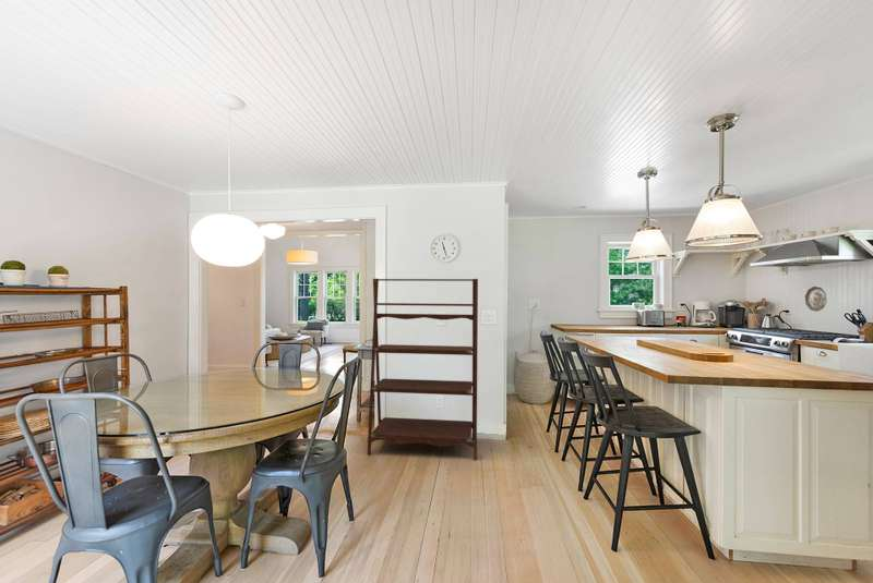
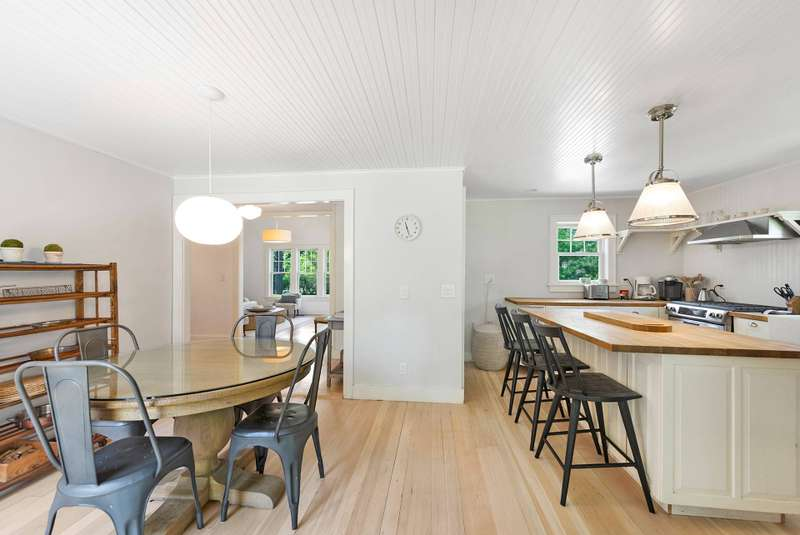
- shelving unit [367,278,479,461]
- decorative plate [804,286,827,313]
